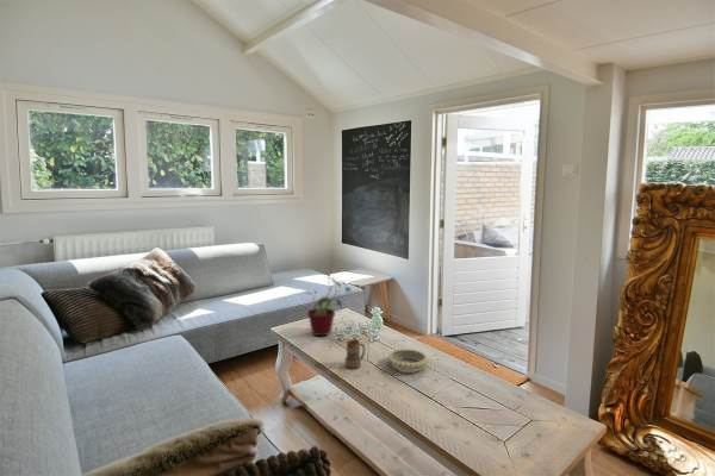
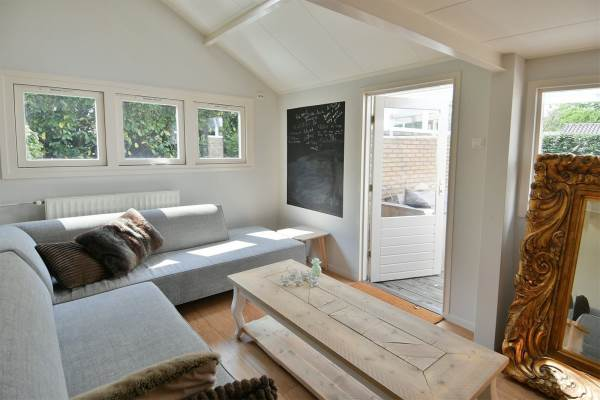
- potted plant [304,273,353,337]
- mug [344,339,366,369]
- decorative bowl [387,347,430,374]
